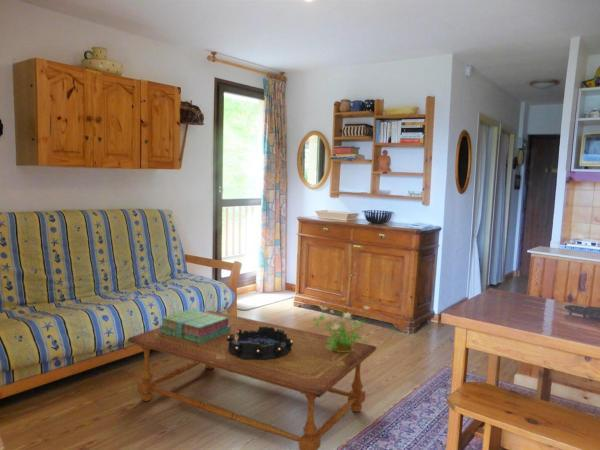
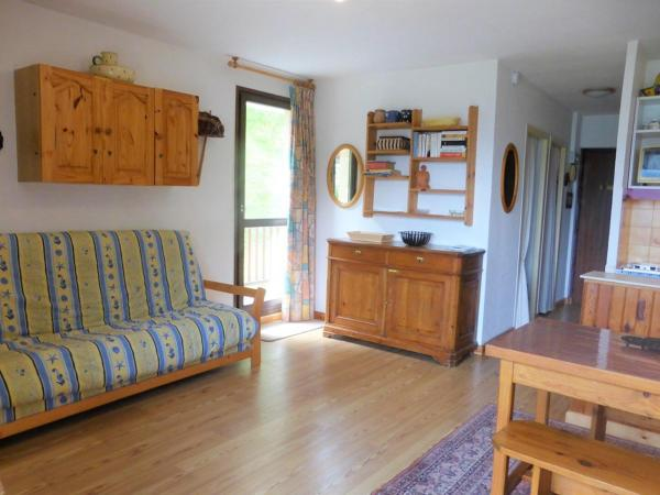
- decorative bowl [227,326,293,360]
- coffee table [126,310,378,450]
- stack of books [158,308,231,344]
- potted plant [311,297,371,352]
